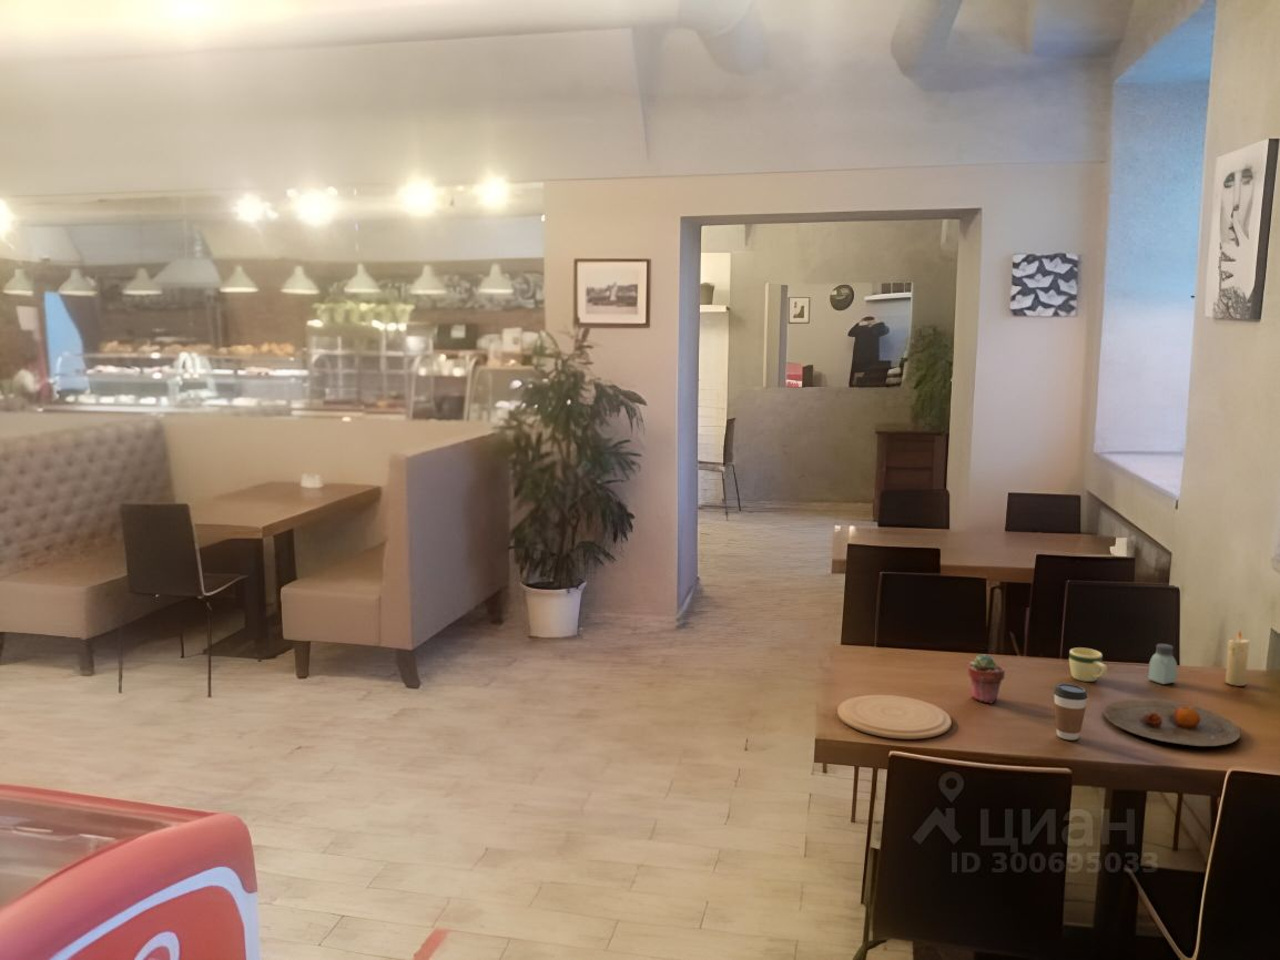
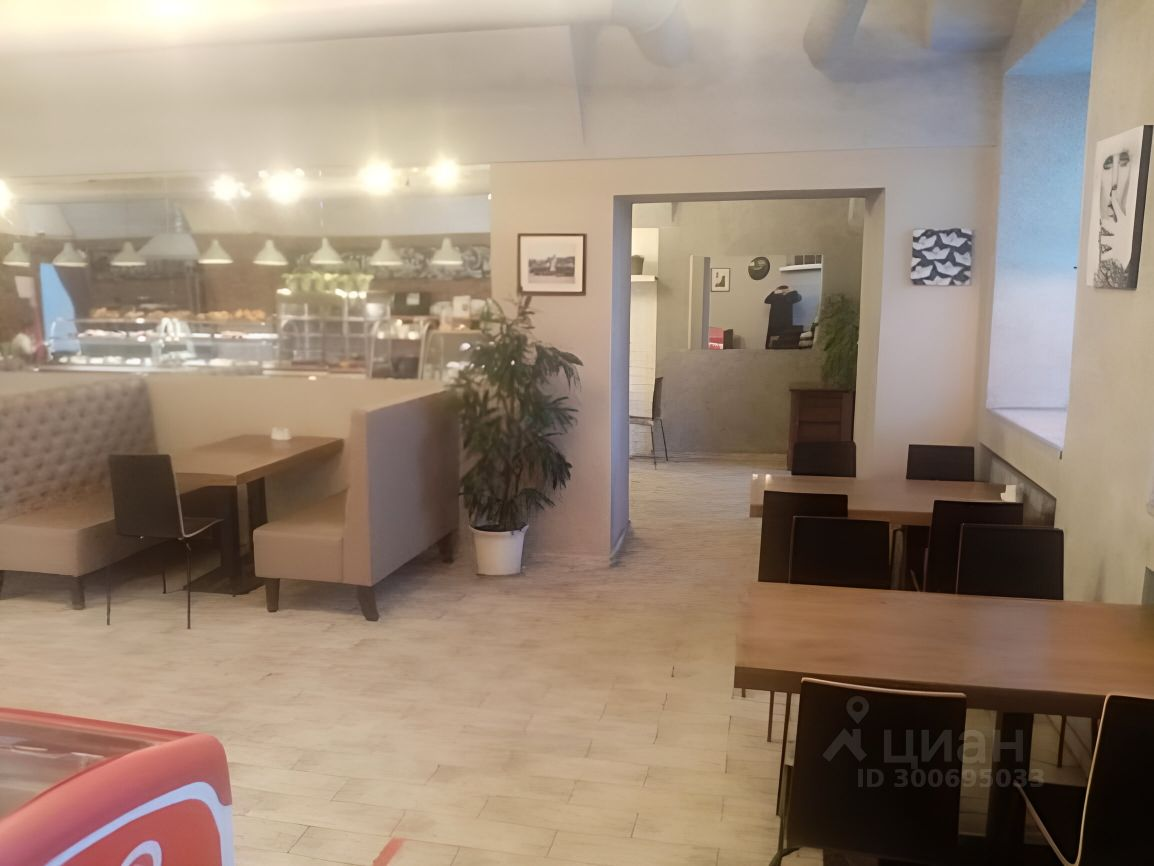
- coffee cup [1053,683,1089,741]
- candle [1225,630,1250,687]
- plate [1103,697,1241,747]
- plate [836,694,953,741]
- saltshaker [1147,643,1178,685]
- potted succulent [966,653,1006,704]
- mug [1068,646,1108,683]
